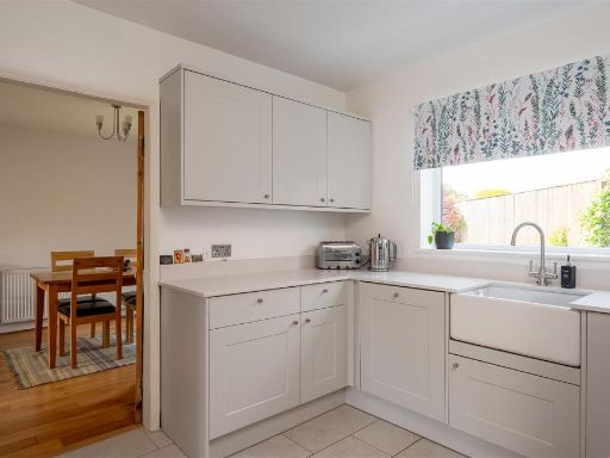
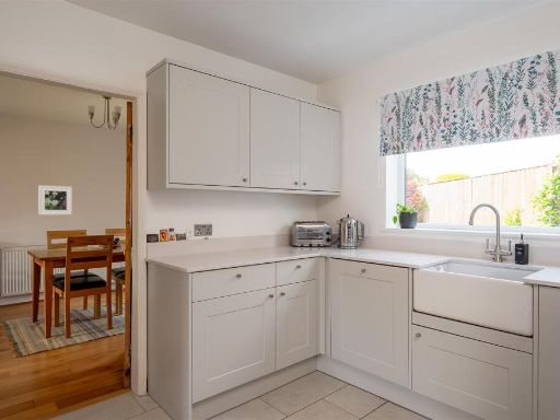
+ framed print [37,185,73,217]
